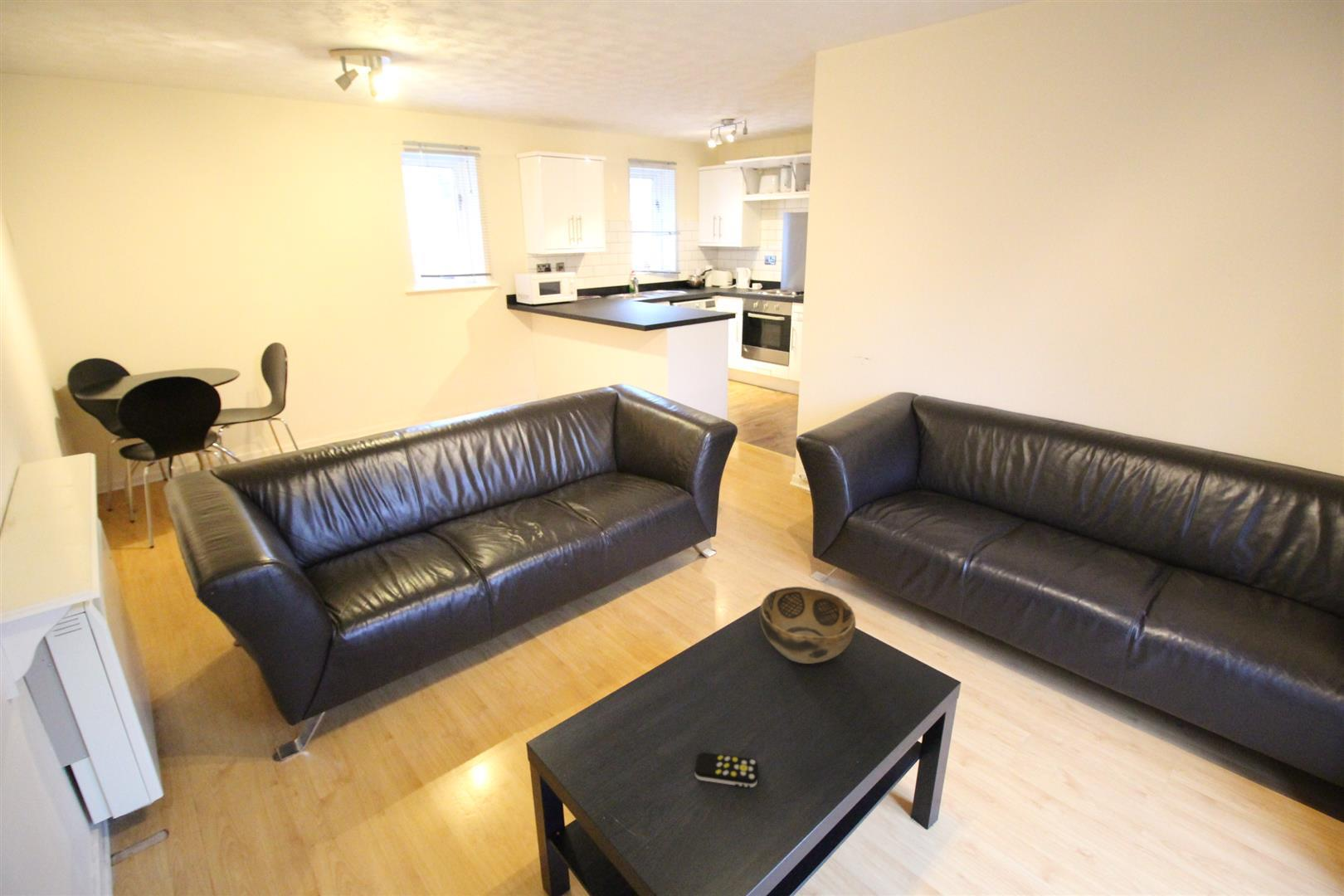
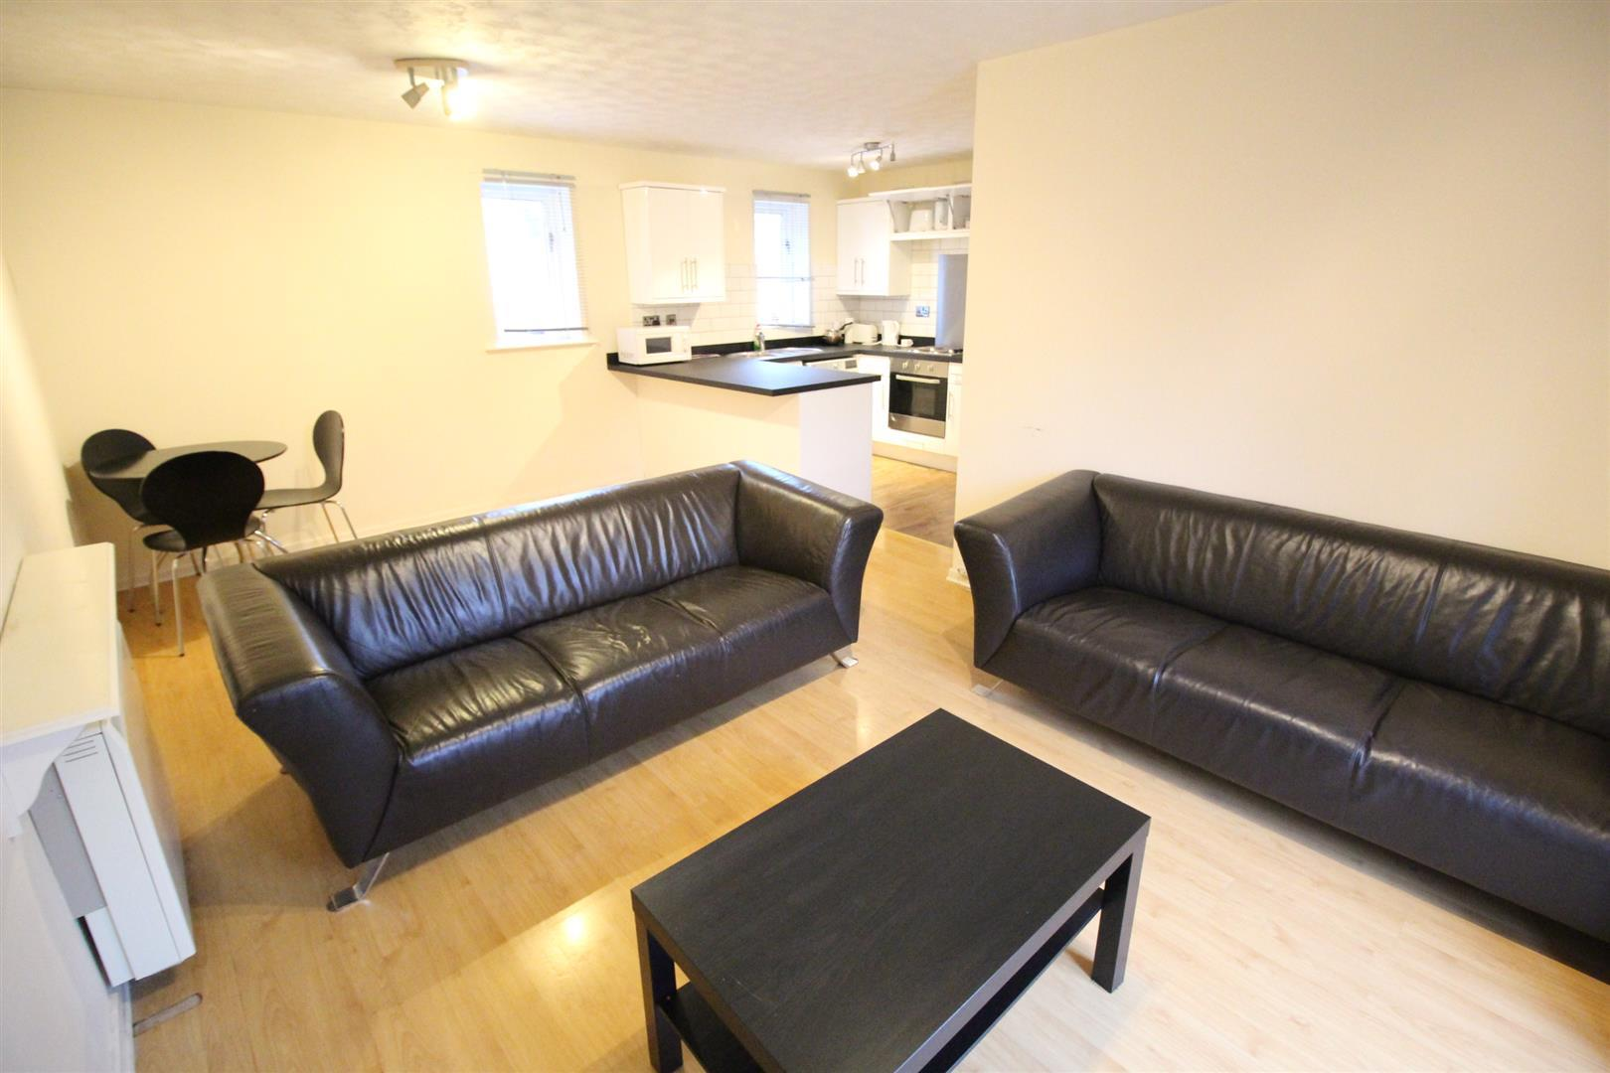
- remote control [694,752,759,788]
- decorative bowl [758,586,856,665]
